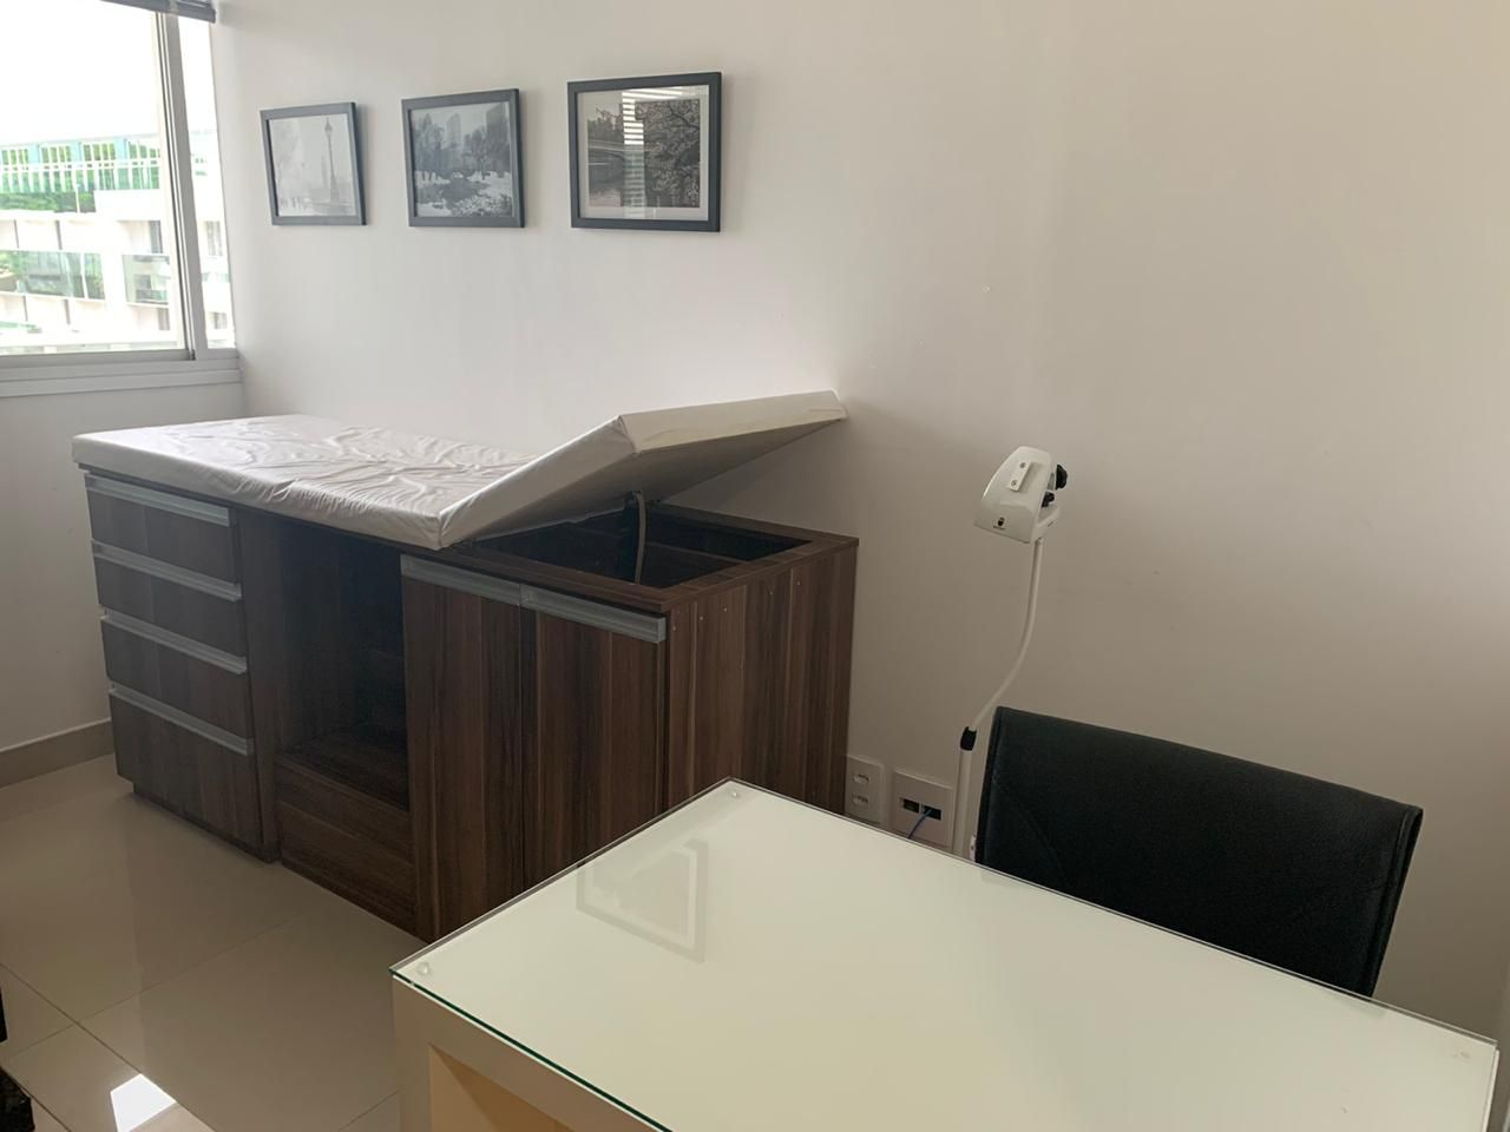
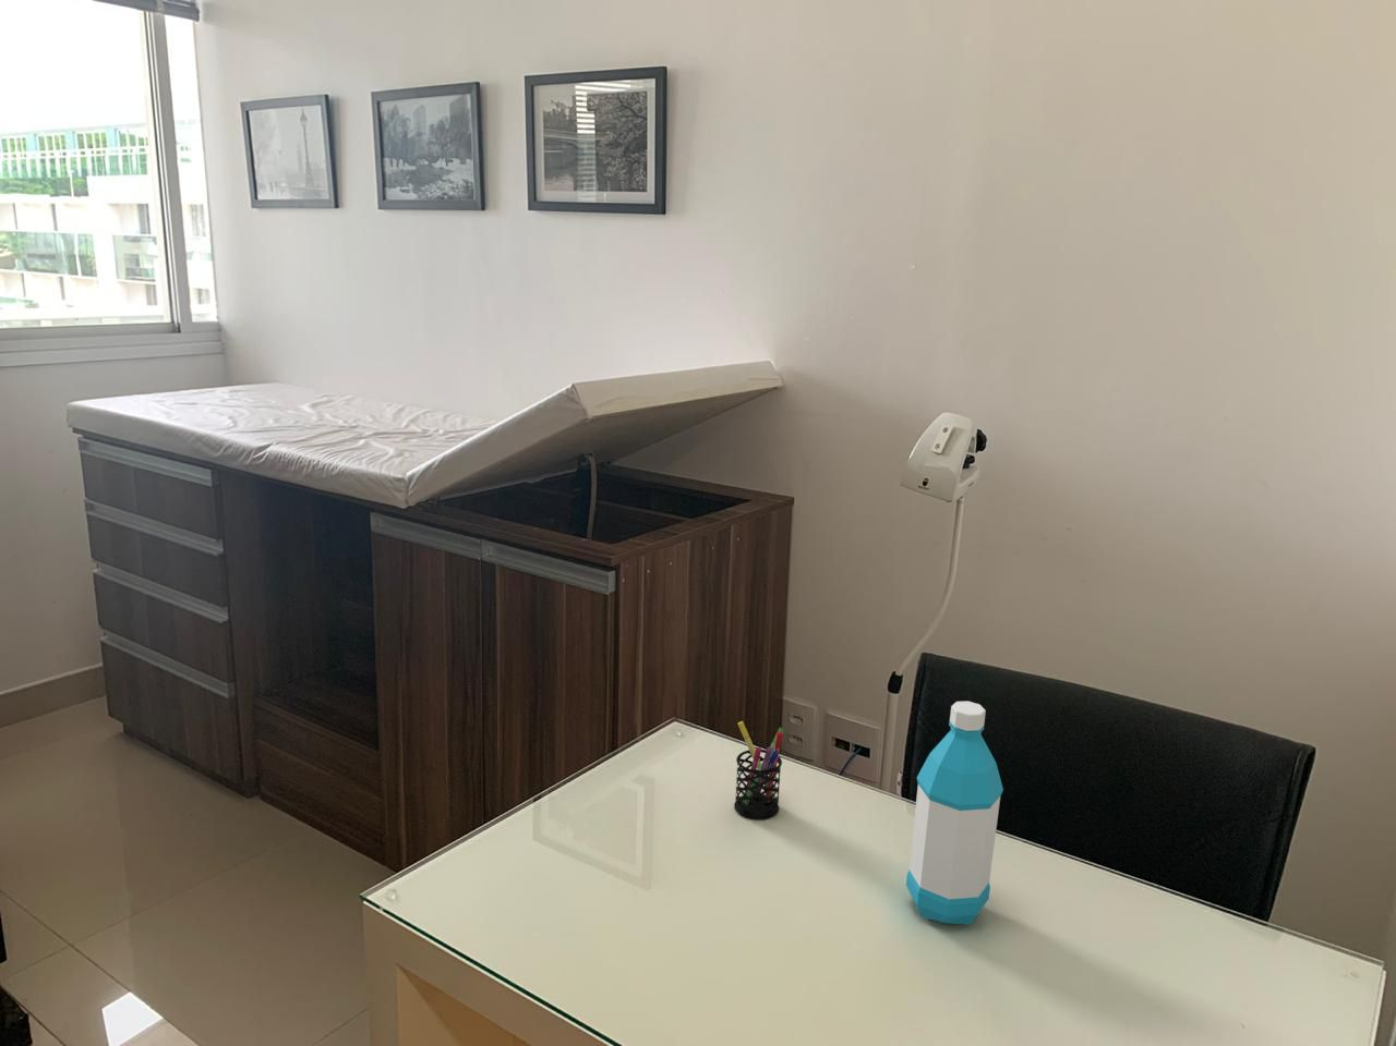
+ pen holder [733,720,785,821]
+ water bottle [906,701,1005,926]
